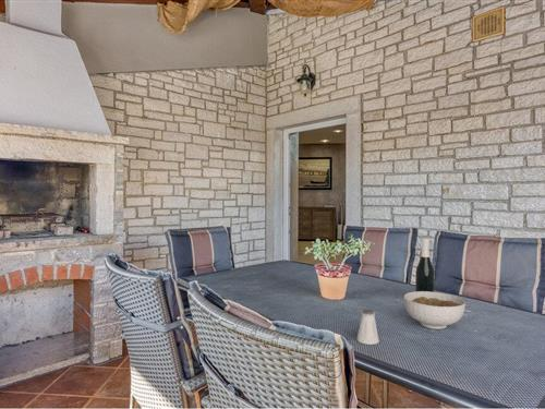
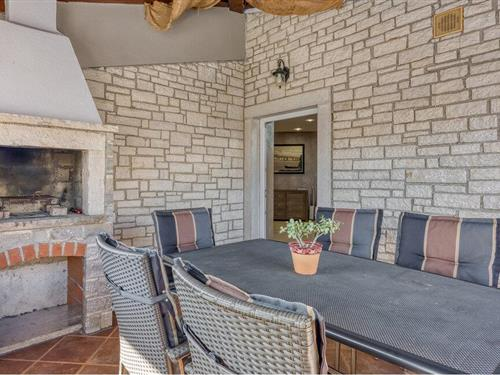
- saltshaker [356,308,380,346]
- bowl [403,291,467,330]
- wine bottle [414,237,436,292]
